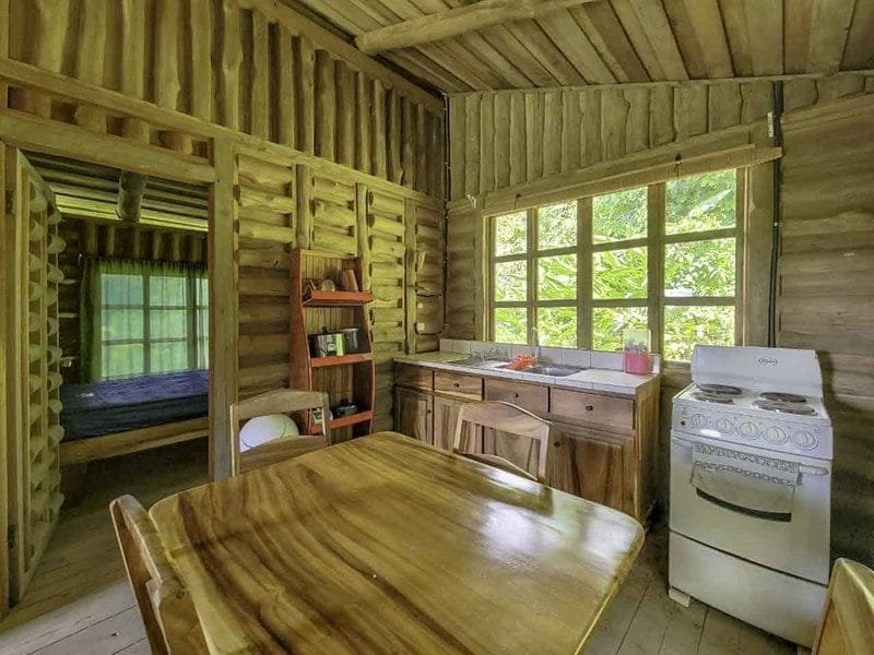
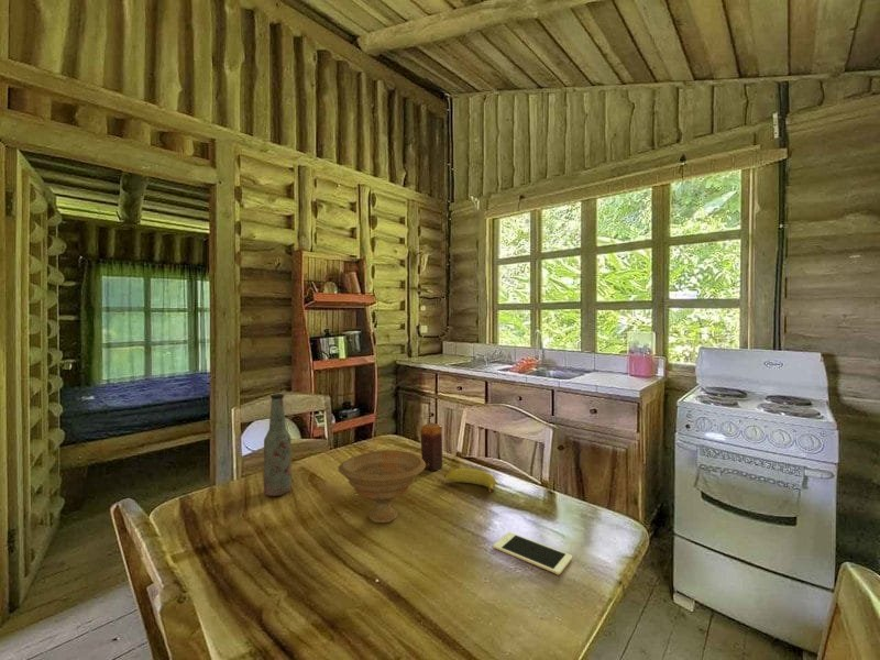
+ cell phone [492,531,573,575]
+ bowl [338,449,426,524]
+ candle [420,421,443,472]
+ banana [443,468,497,494]
+ bottle [263,393,293,497]
